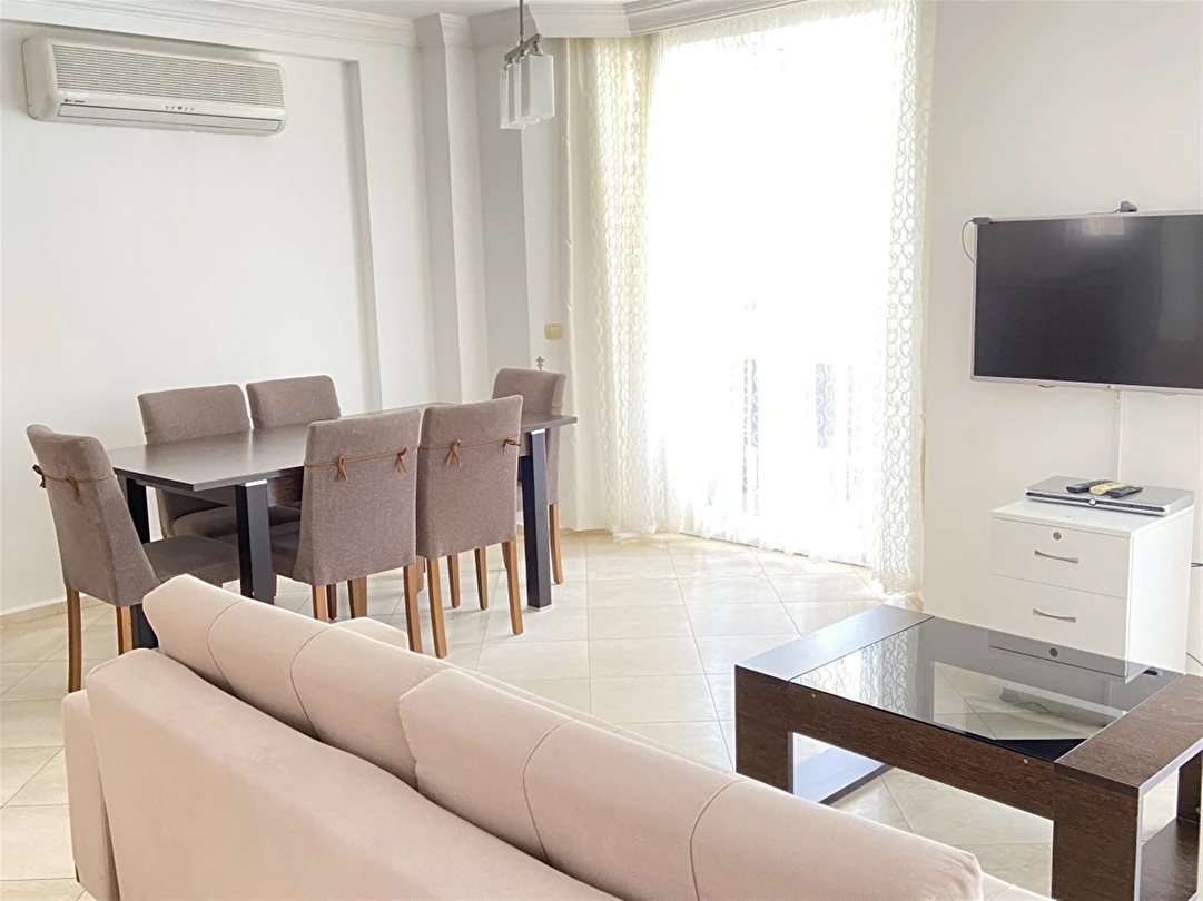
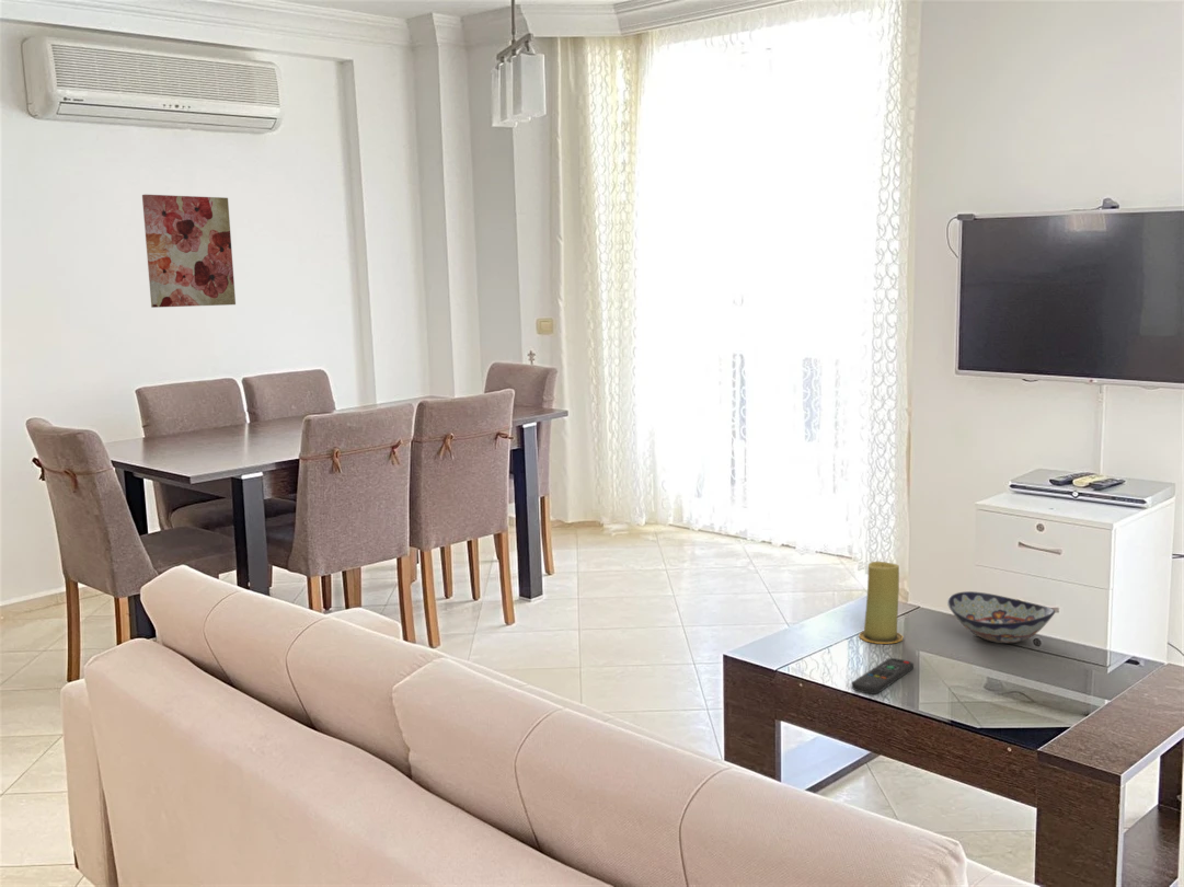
+ wall art [141,194,237,309]
+ candle [858,561,904,645]
+ remote control [851,657,915,695]
+ decorative bowl [946,590,1057,644]
